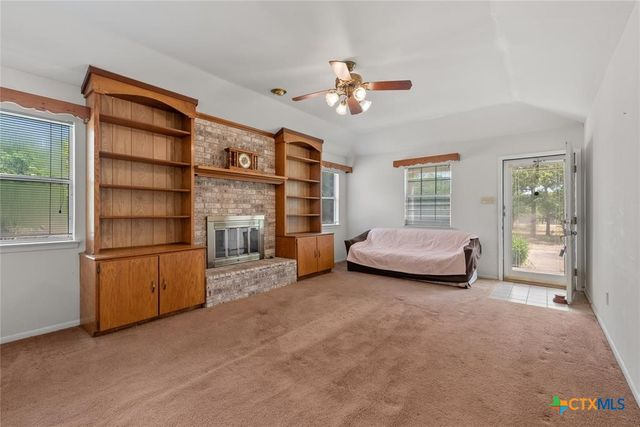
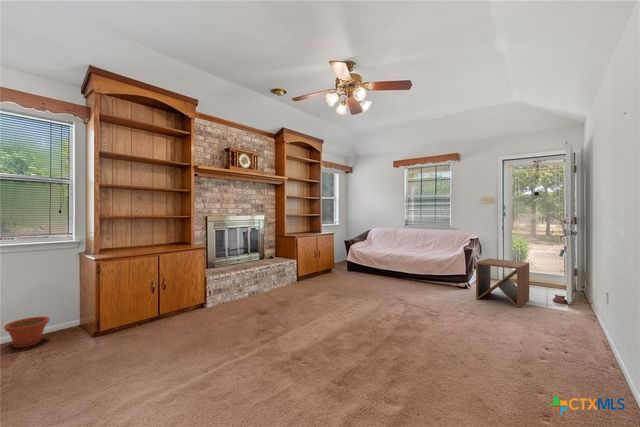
+ side table [475,257,530,308]
+ plant pot [3,315,51,349]
